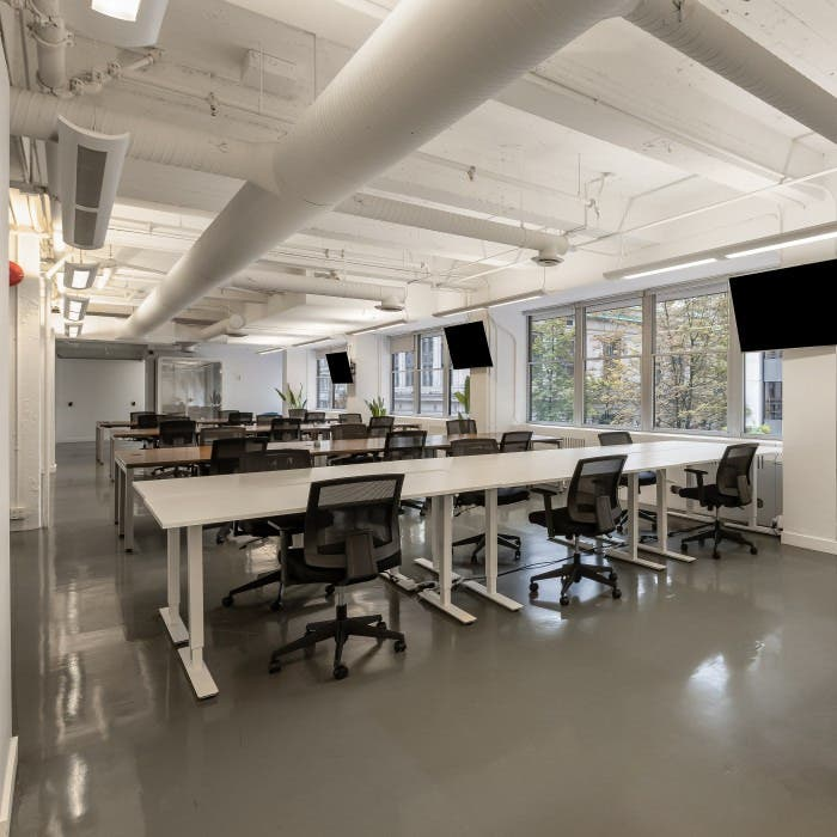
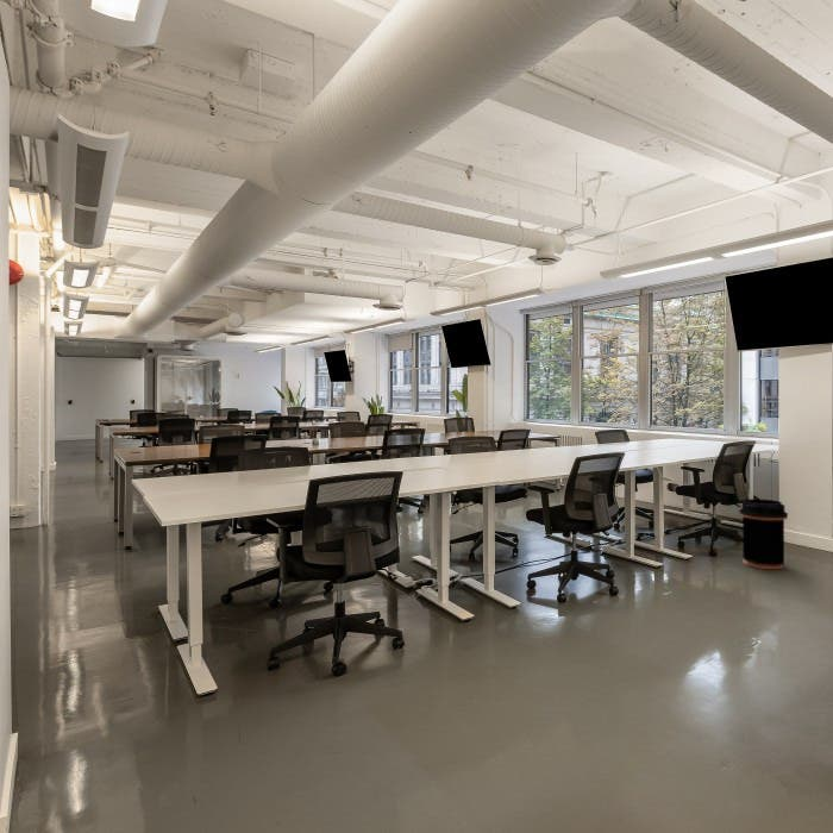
+ trash can [738,497,789,570]
